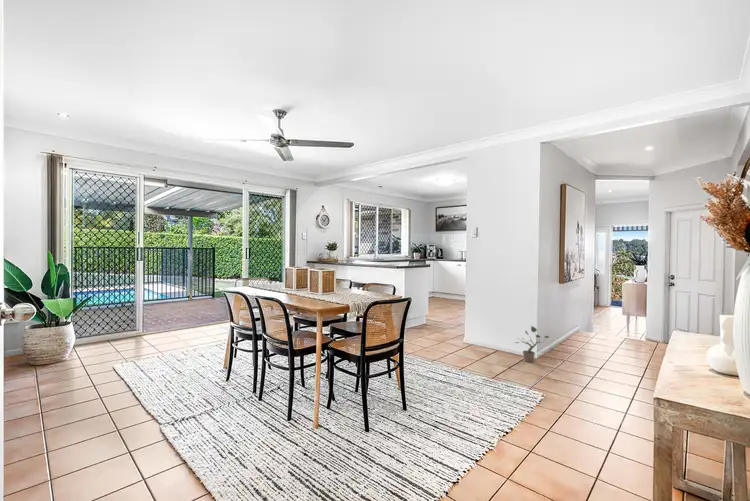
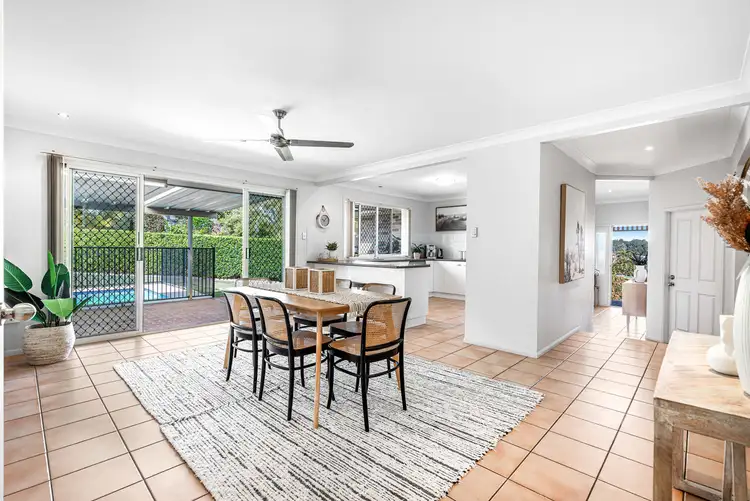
- potted plant [514,325,550,363]
